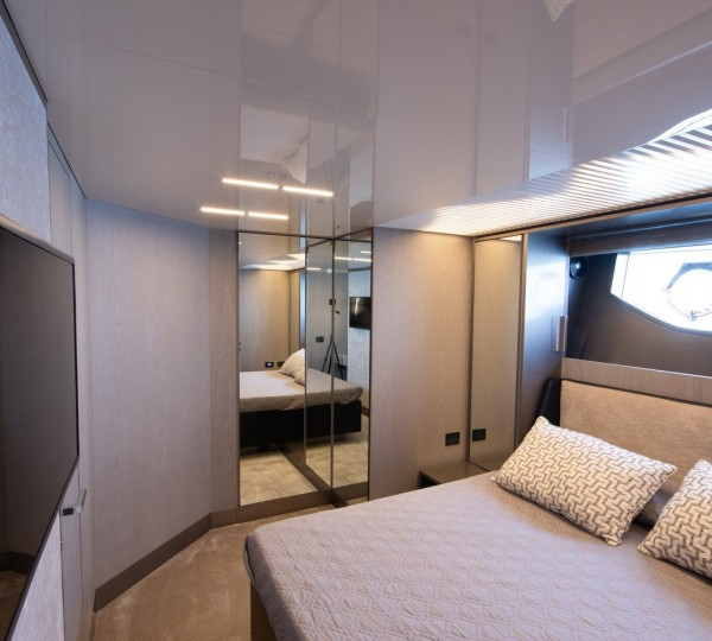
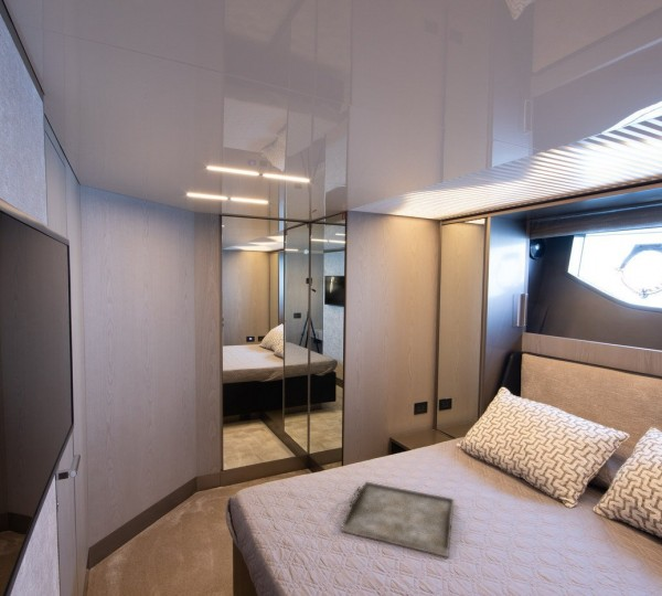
+ serving tray [340,481,456,558]
